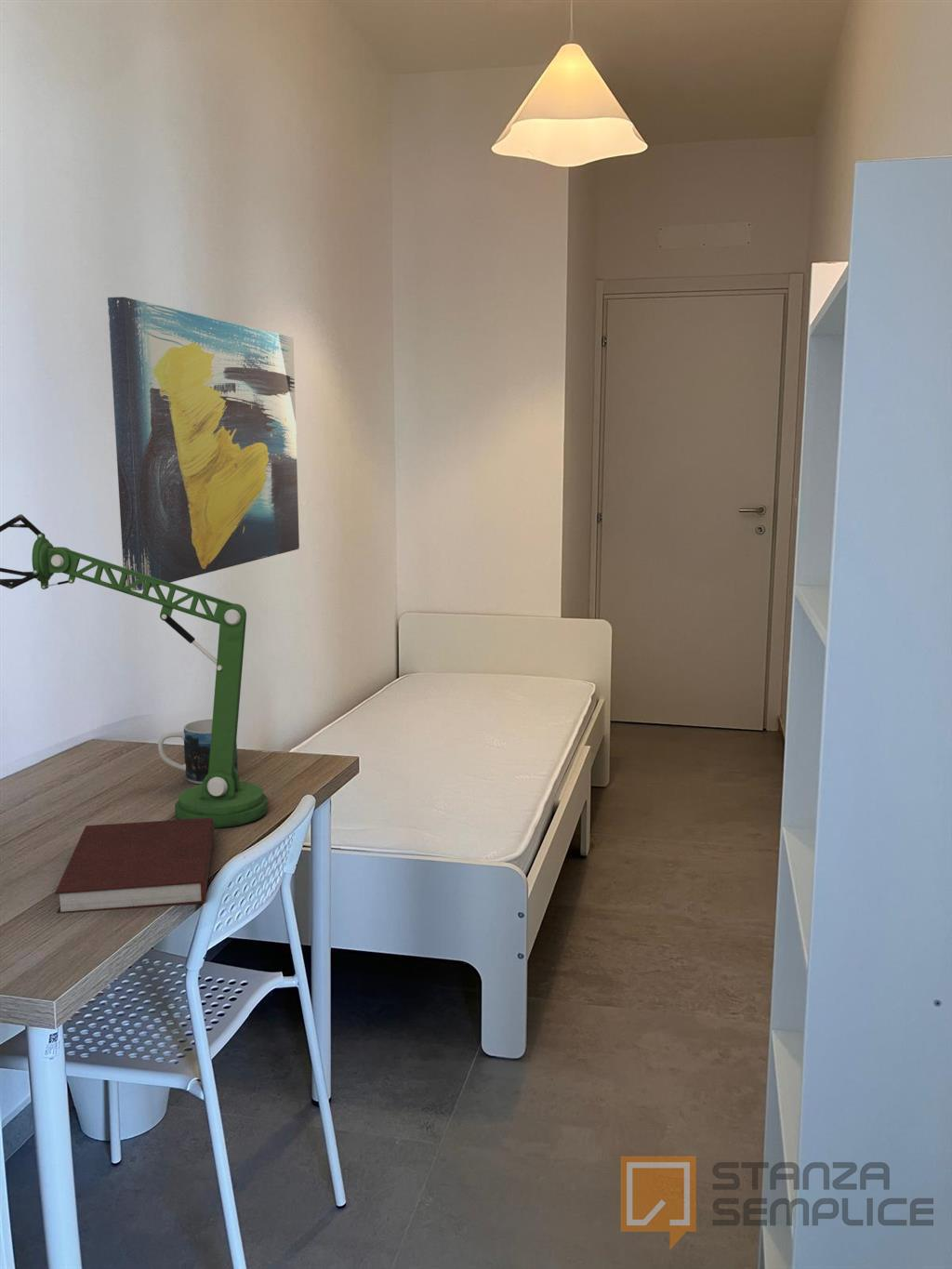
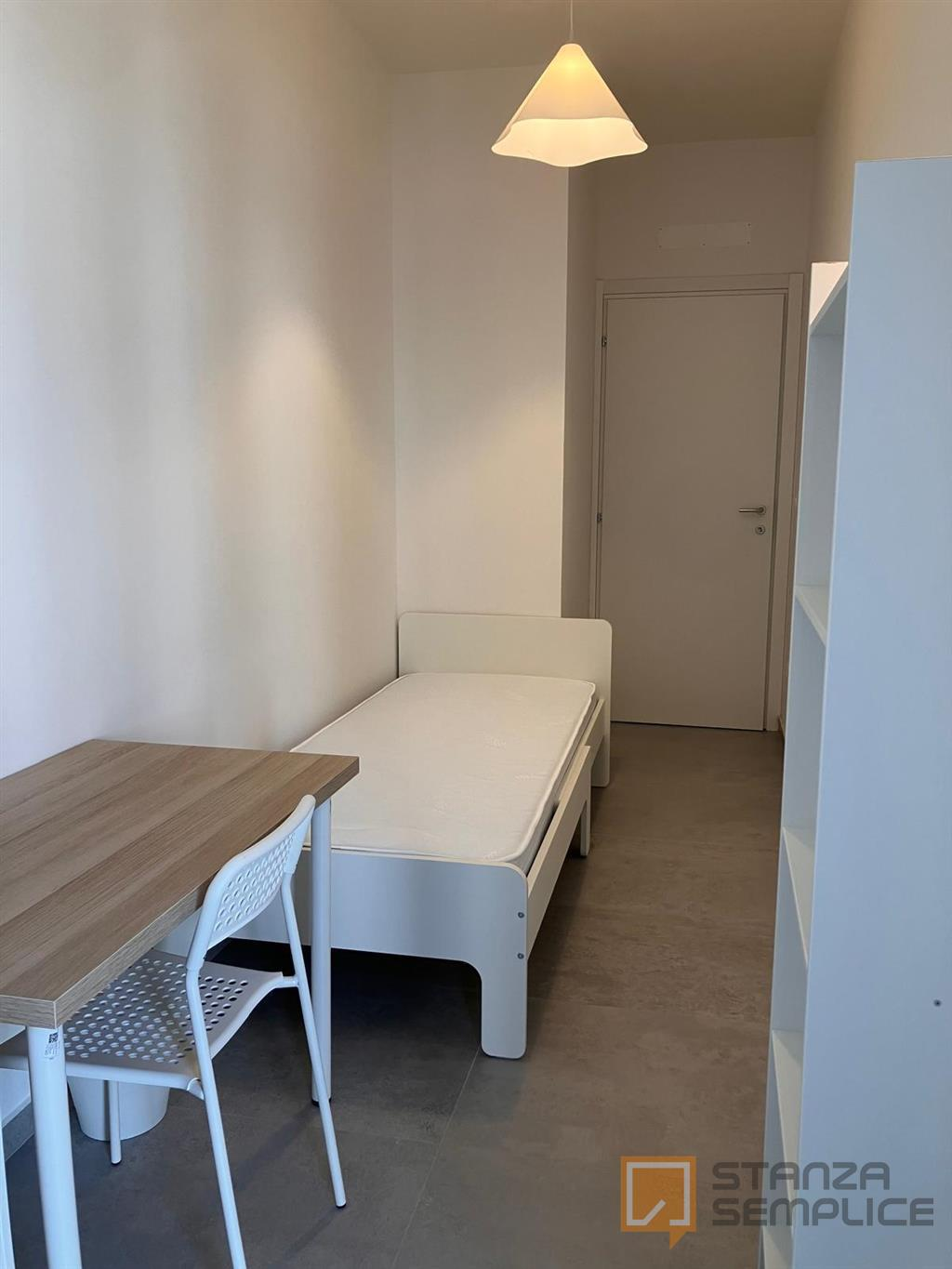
- notebook [54,818,215,915]
- desk lamp [0,513,269,829]
- mug [157,719,239,785]
- wall art [107,296,300,591]
